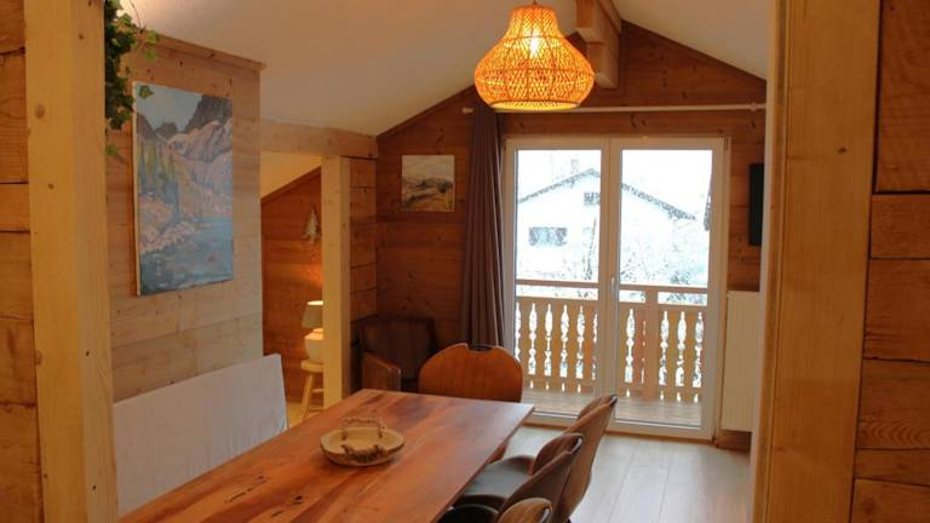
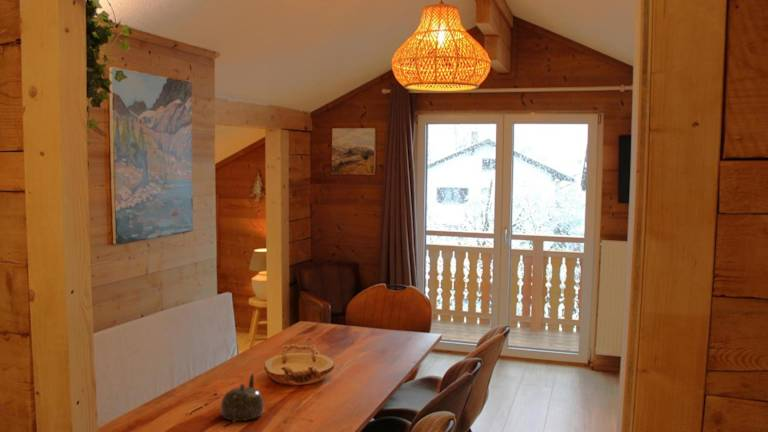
+ teapot [220,372,265,424]
